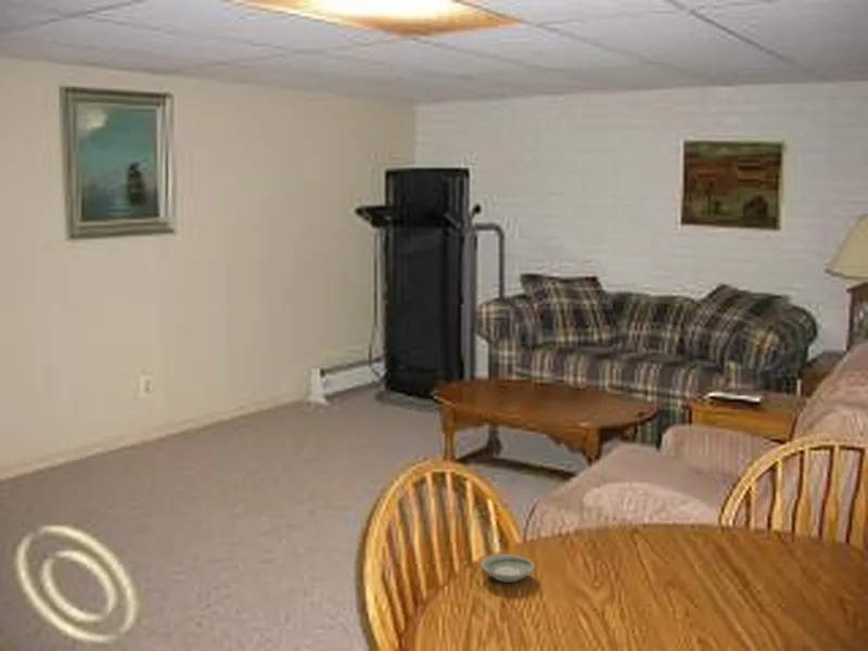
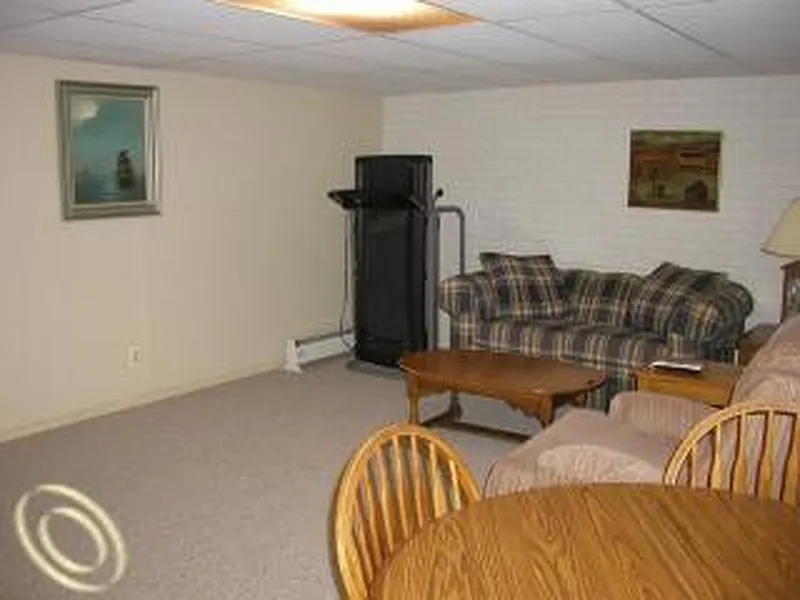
- saucer [480,553,535,584]
